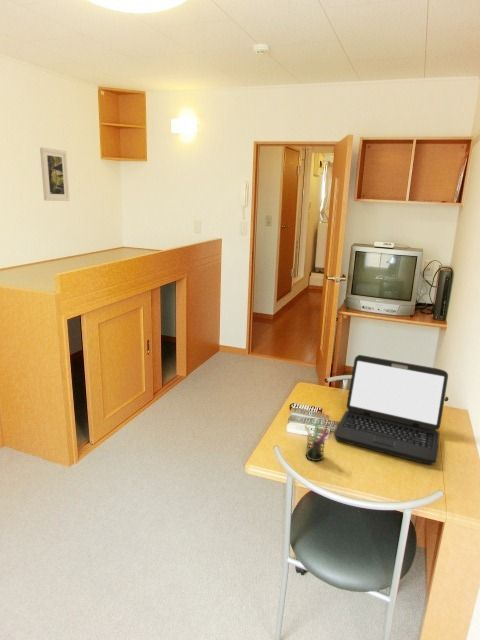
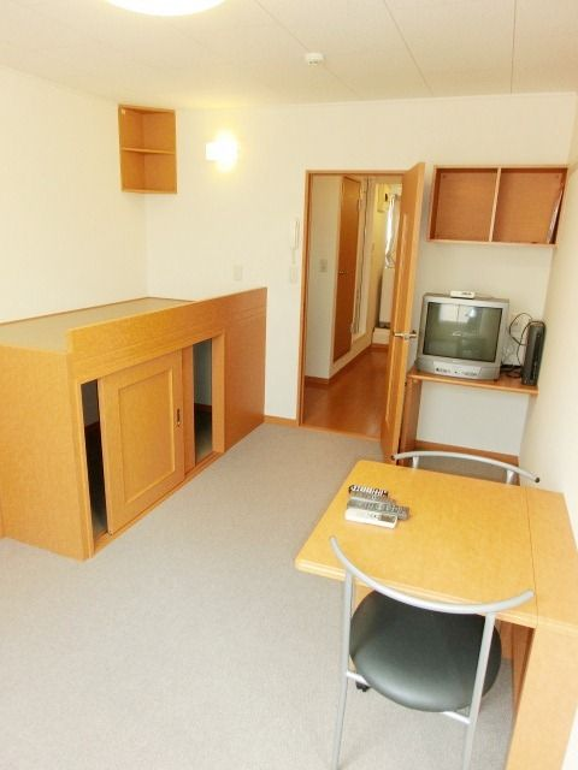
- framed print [39,147,70,202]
- pen holder [303,422,331,462]
- laptop [333,354,449,466]
